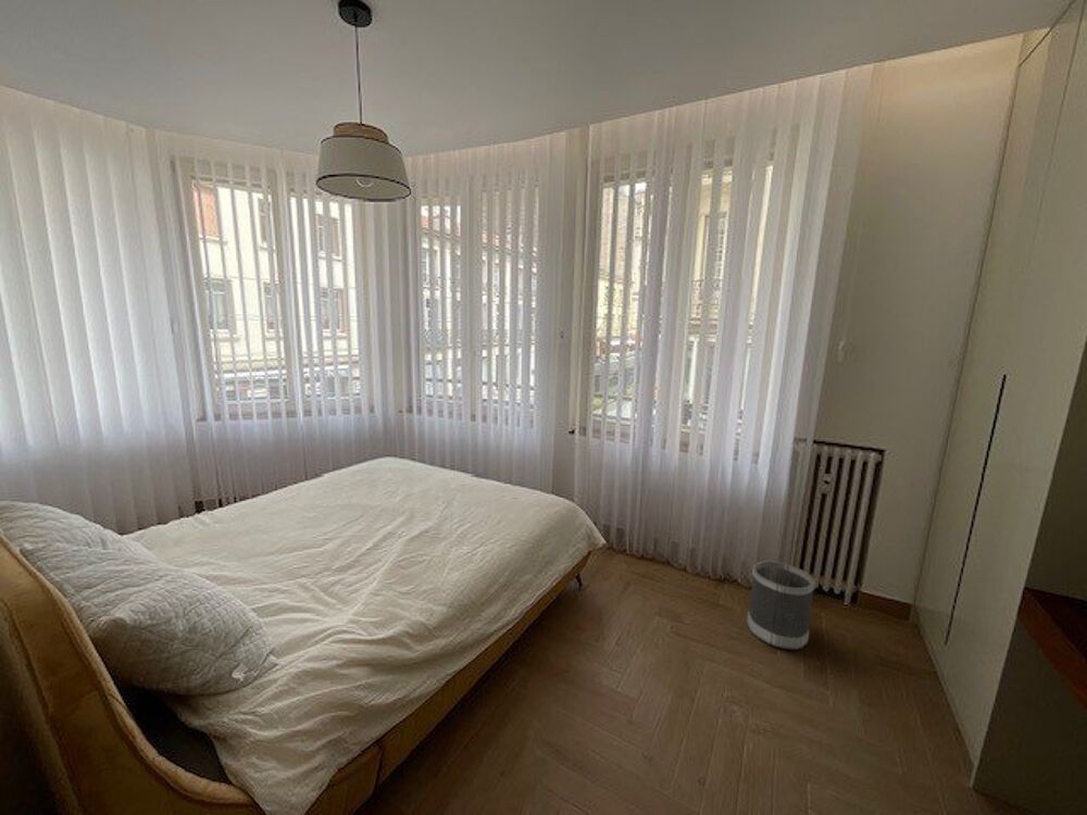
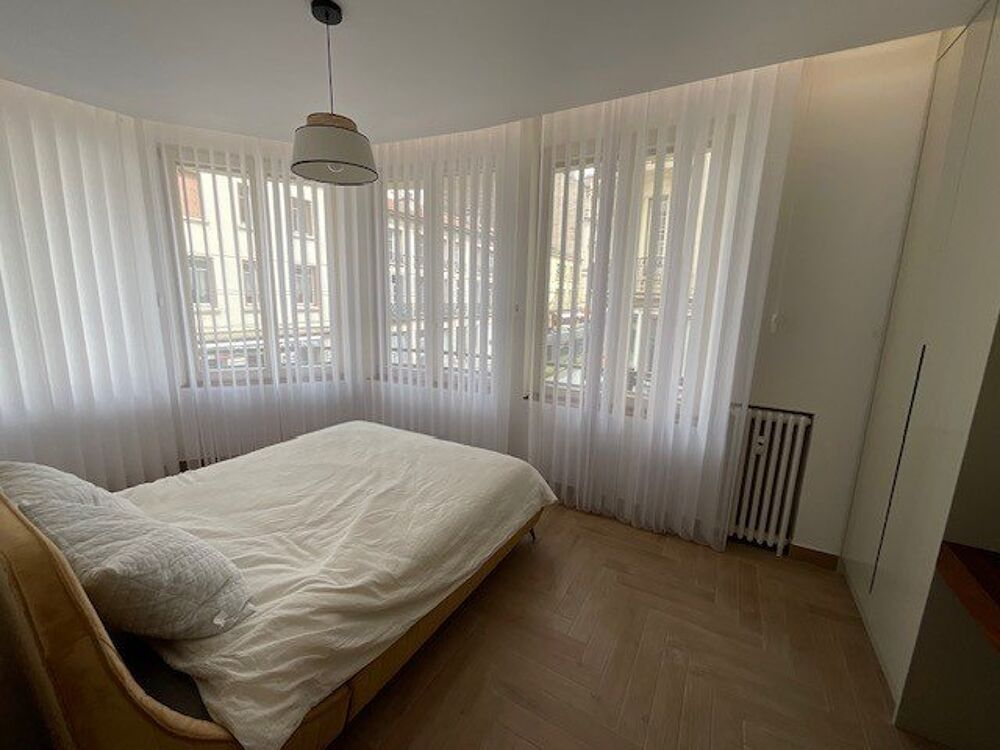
- wastebasket [746,560,816,651]
